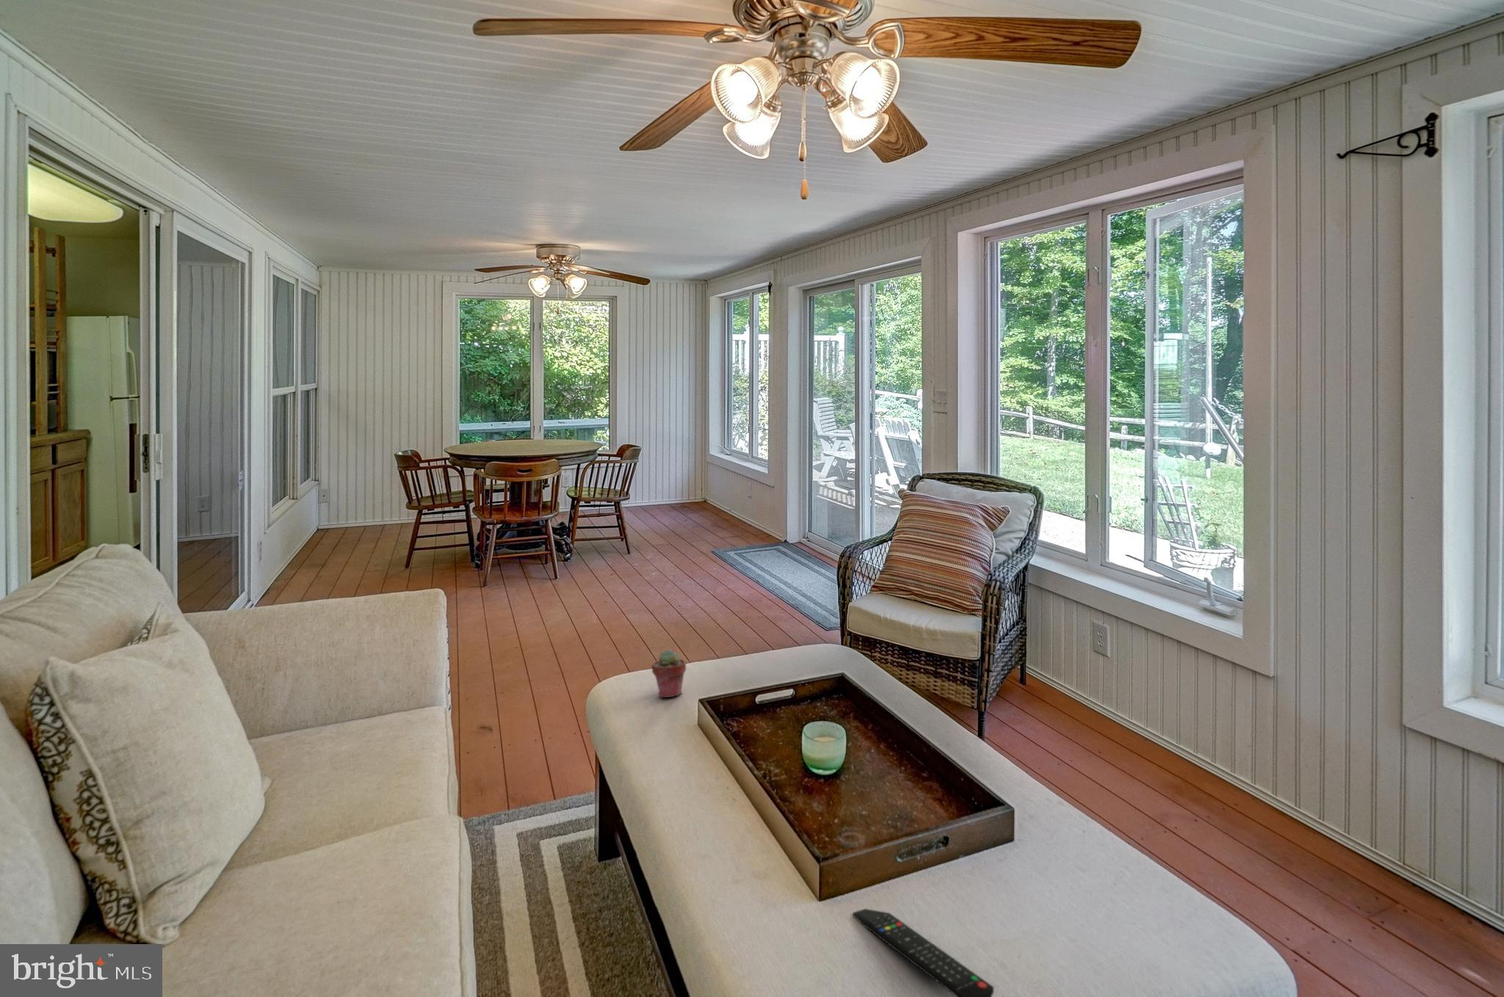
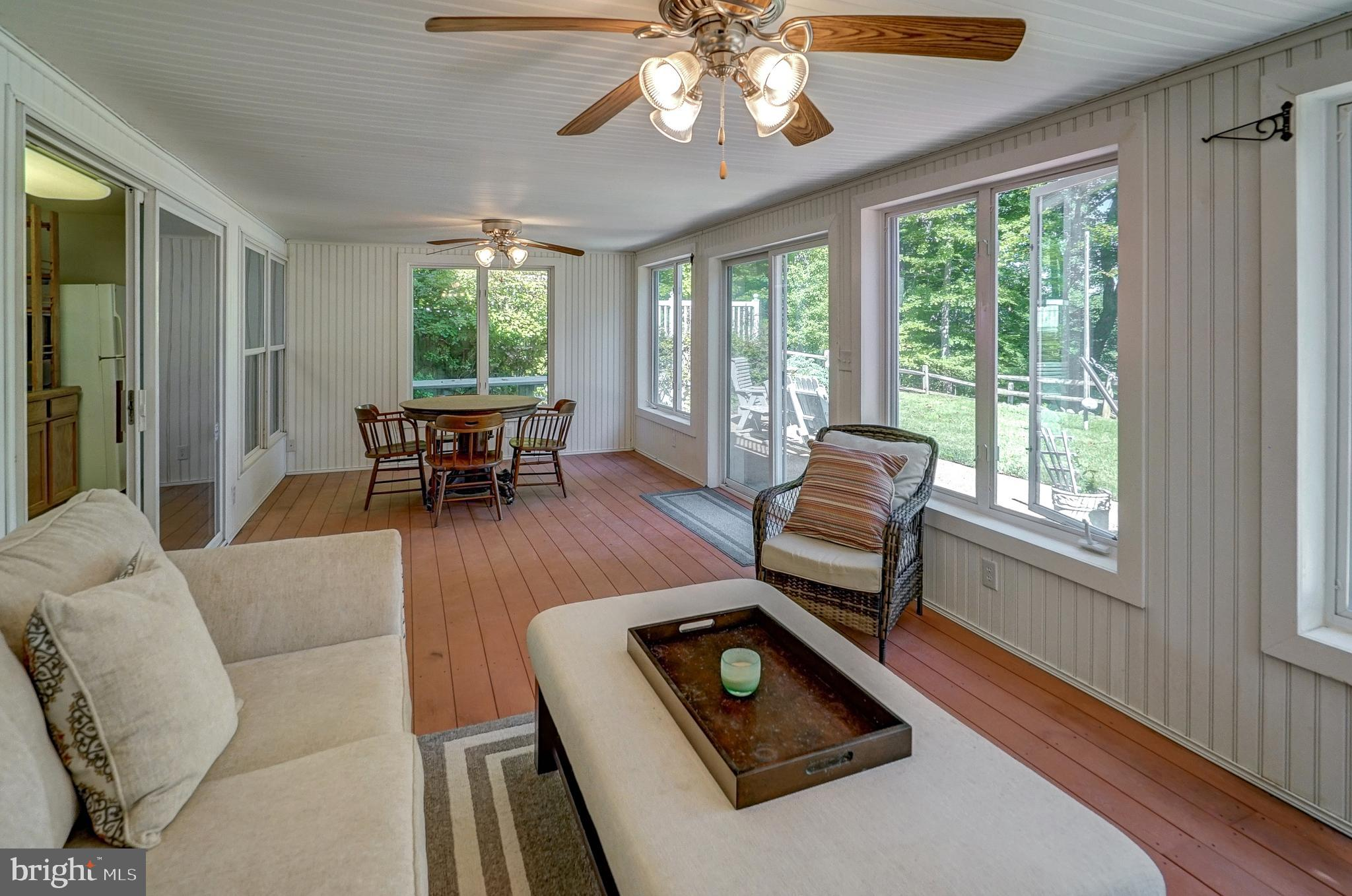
- remote control [852,908,996,997]
- potted succulent [651,649,686,698]
